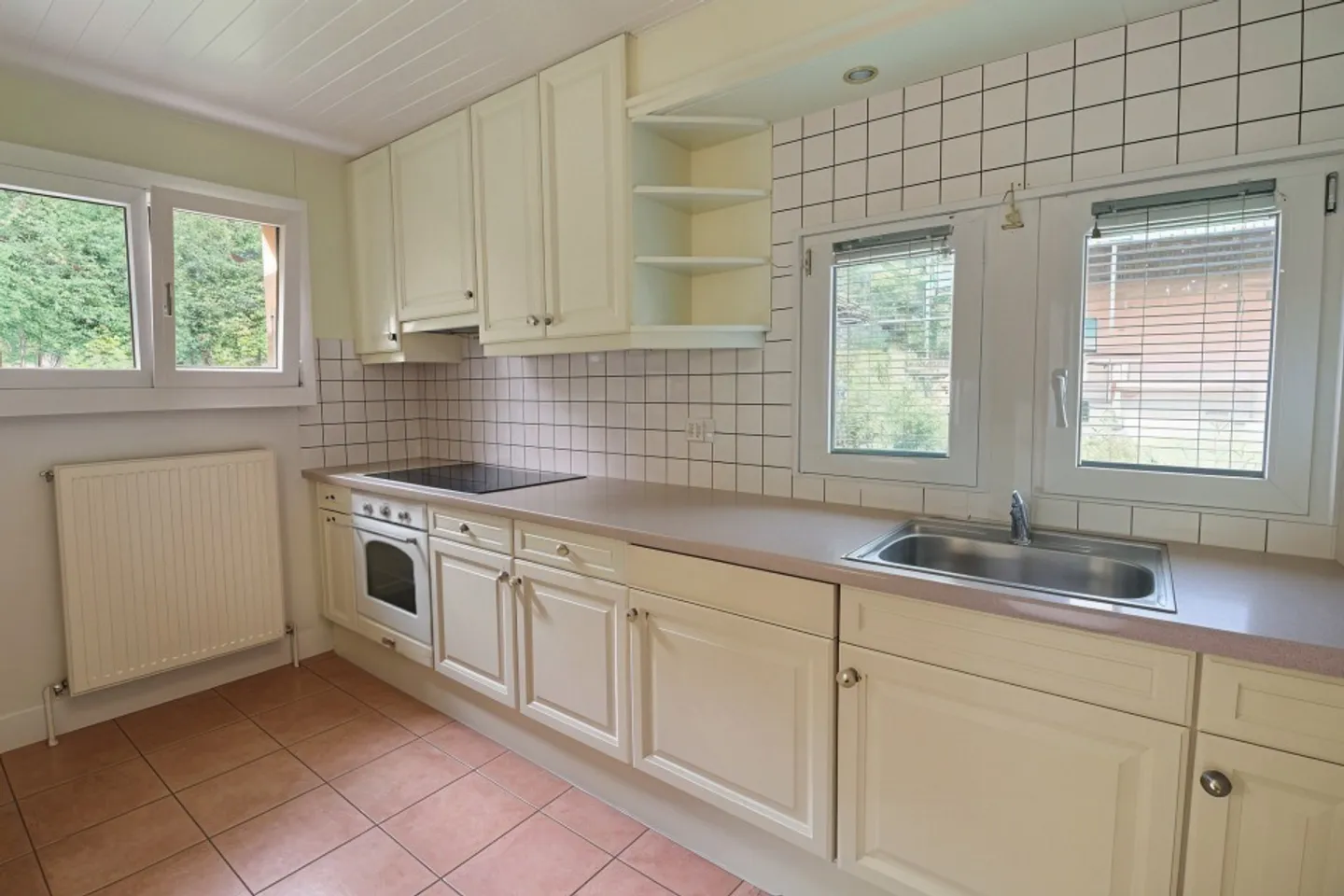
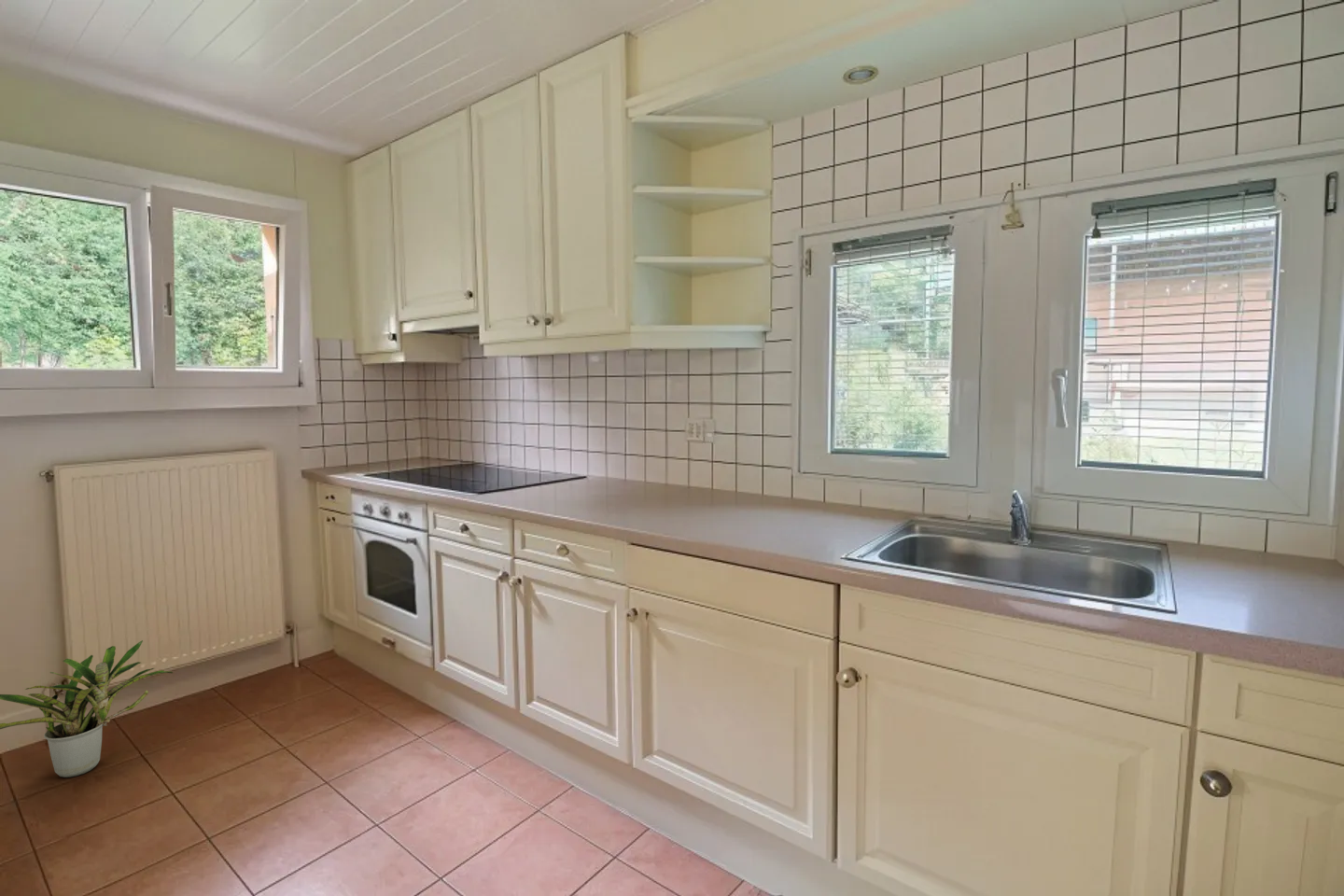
+ potted plant [0,639,174,778]
